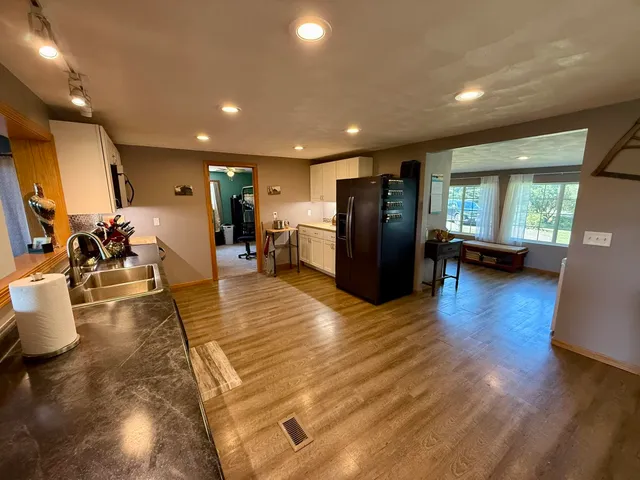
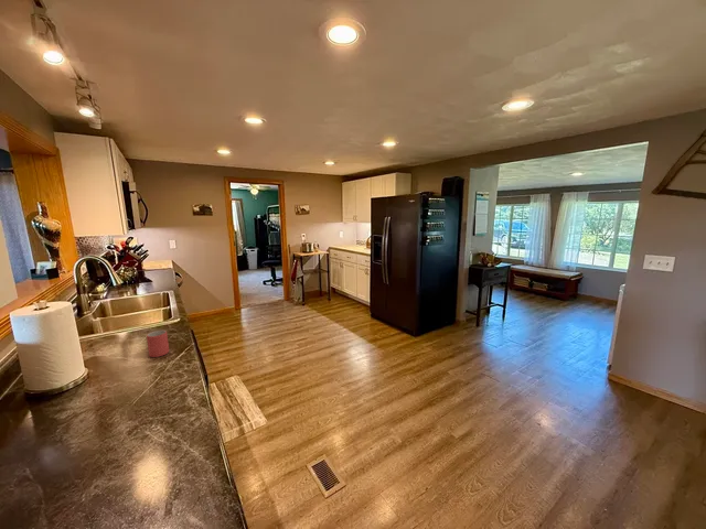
+ mug [146,330,170,358]
